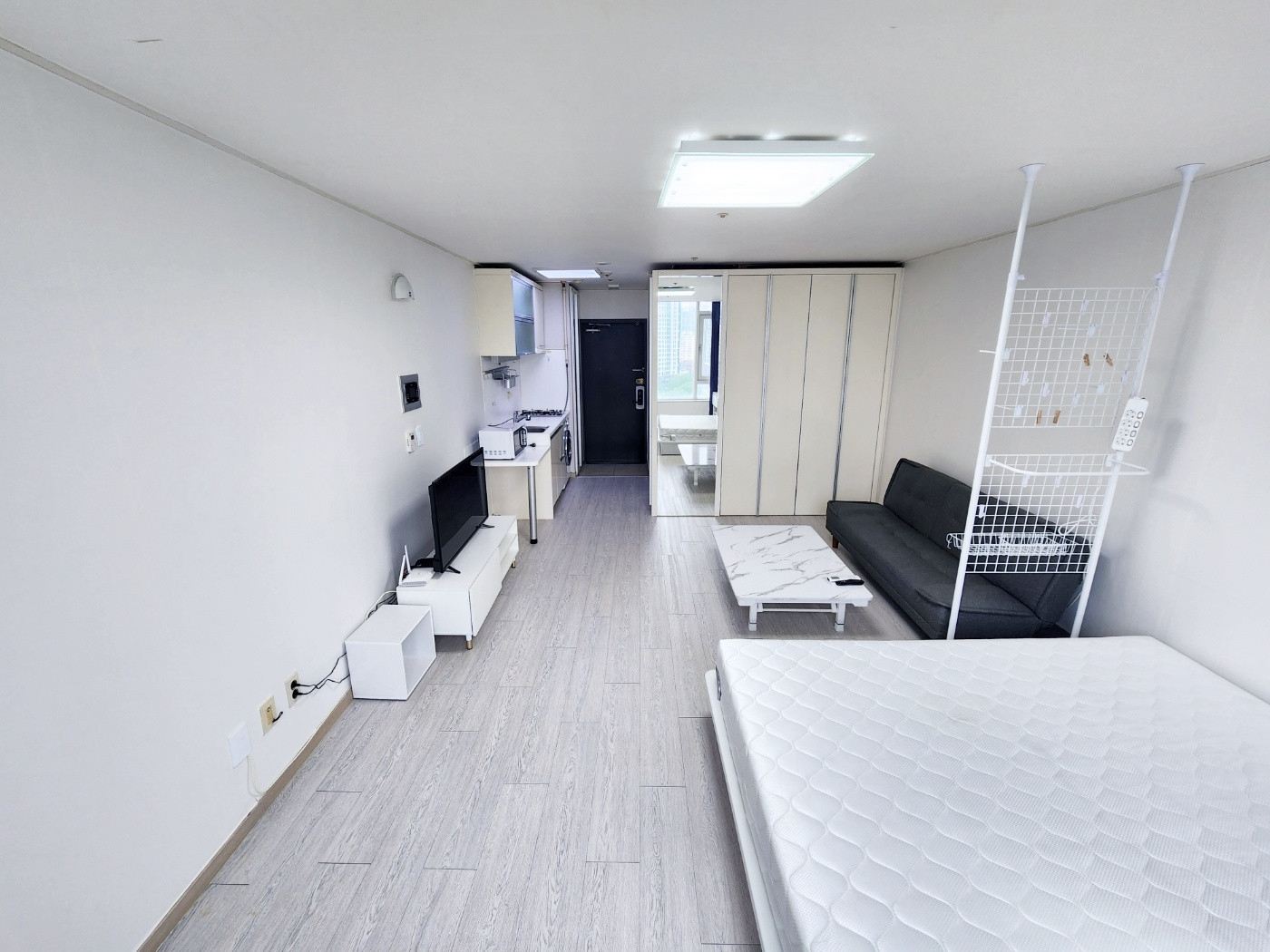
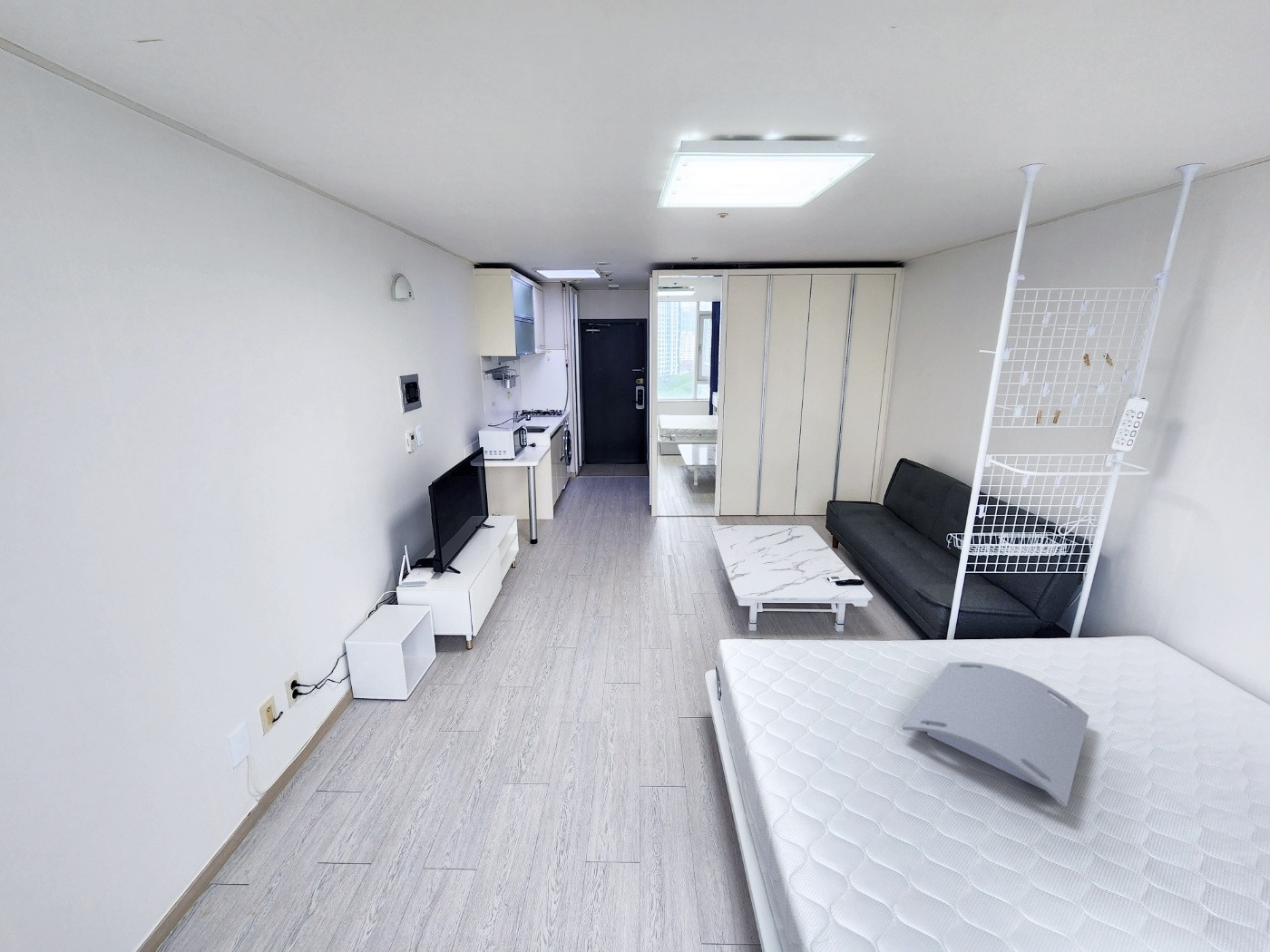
+ serving tray [901,661,1090,808]
